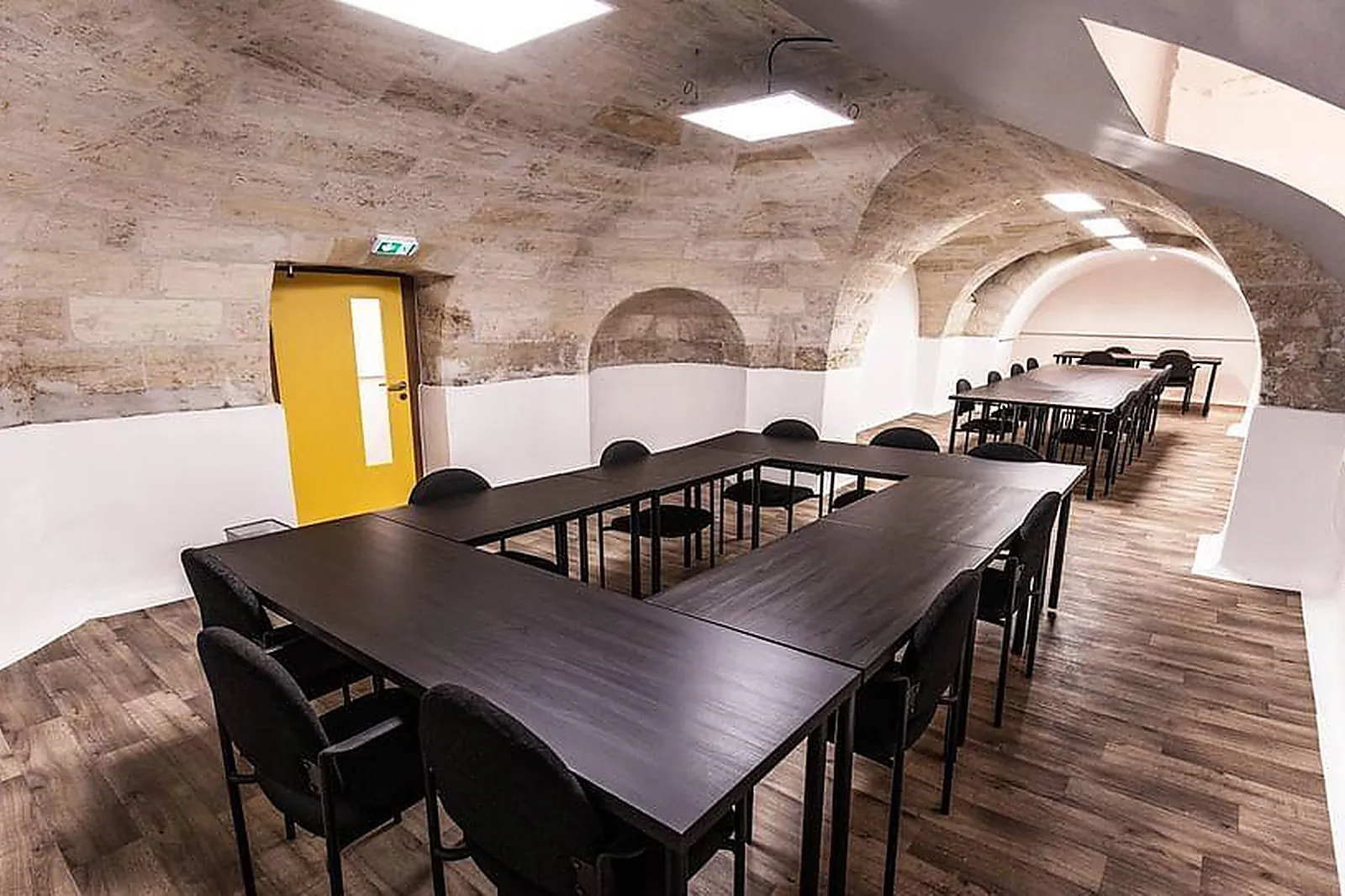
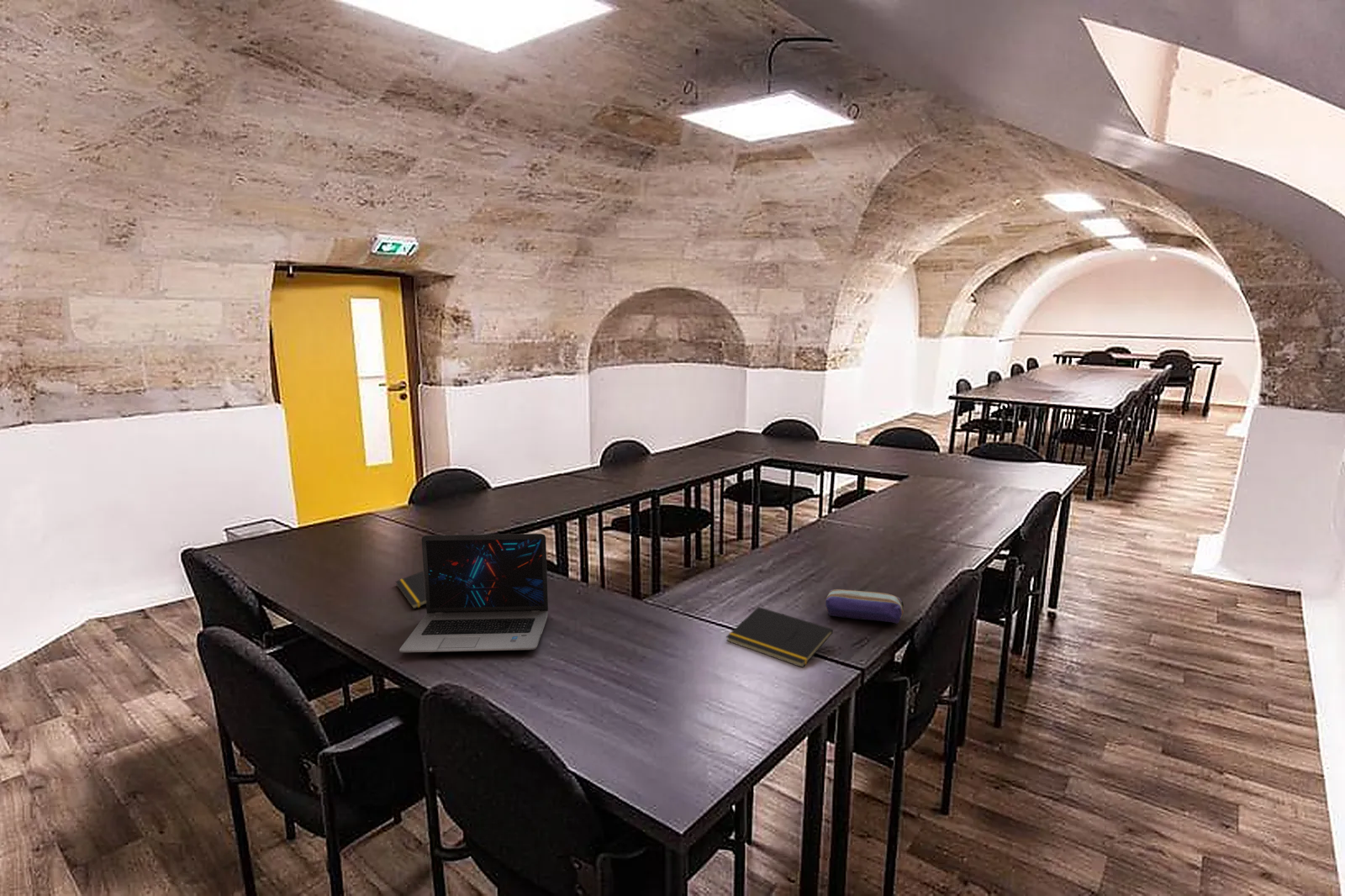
+ notepad [725,606,834,668]
+ notepad [395,570,426,609]
+ laptop [398,533,549,653]
+ pencil case [825,588,905,625]
